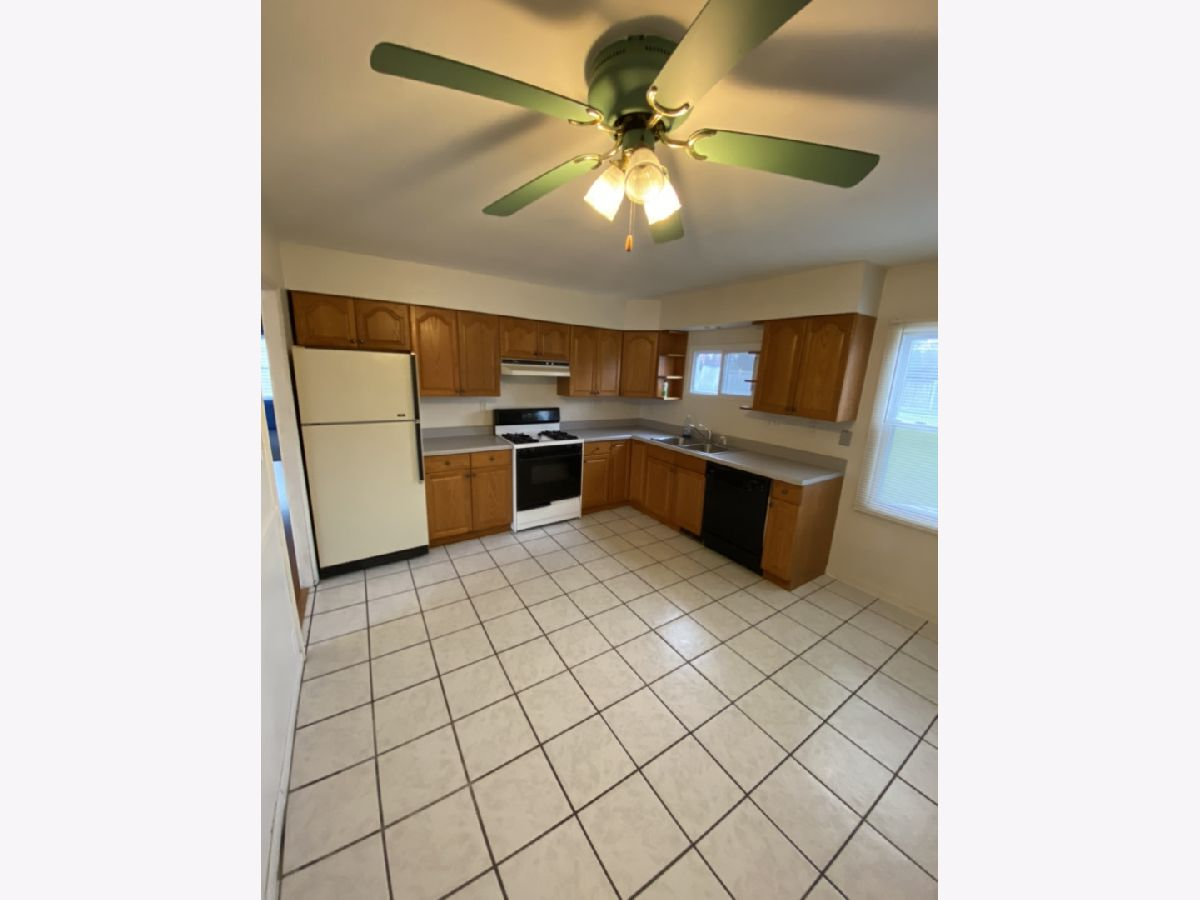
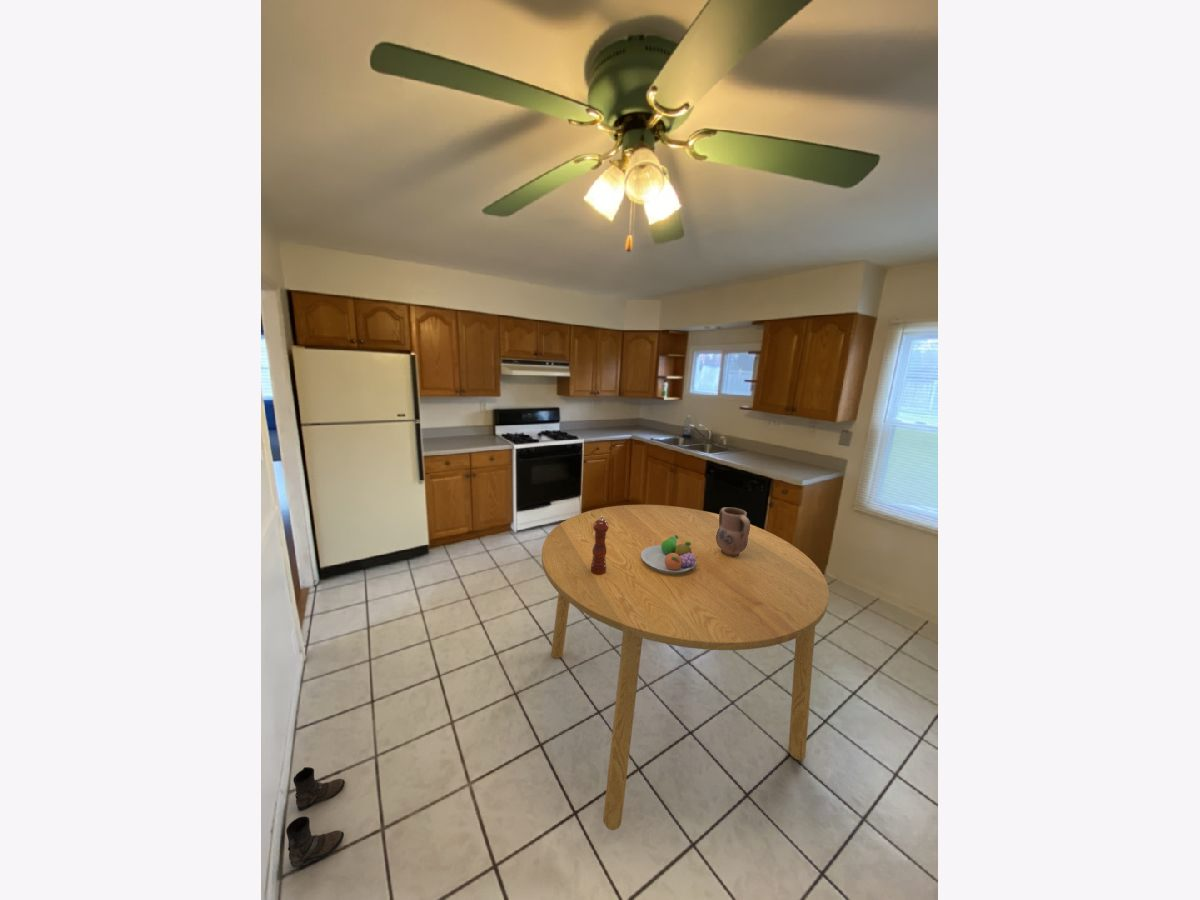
+ pitcher [716,507,751,557]
+ boots [285,766,346,868]
+ pepper mill [591,516,609,575]
+ fruit bowl [641,535,697,574]
+ dining table [541,504,830,831]
